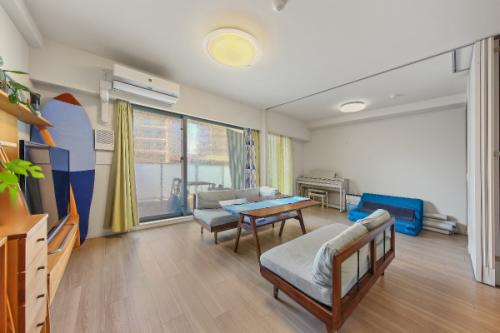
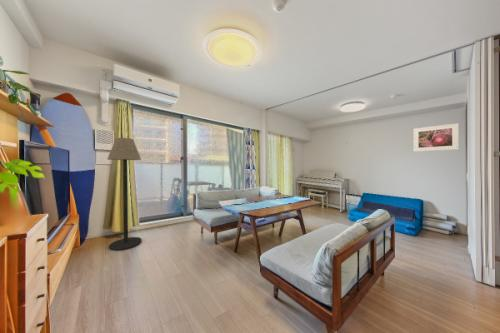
+ floor lamp [106,137,143,251]
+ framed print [412,122,460,153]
